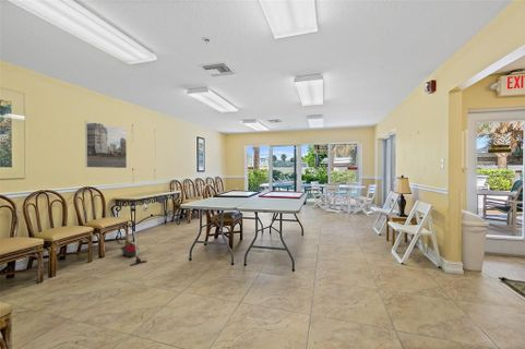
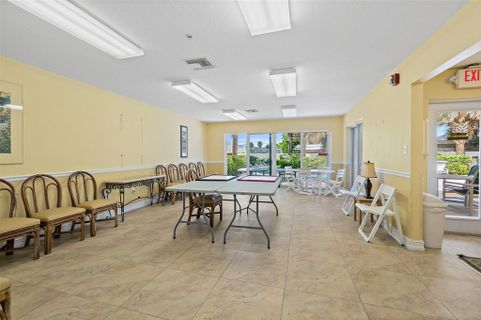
- vacuum cleaner [115,224,148,267]
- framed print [84,120,128,169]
